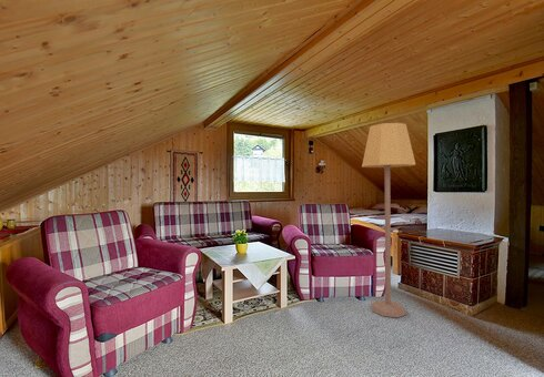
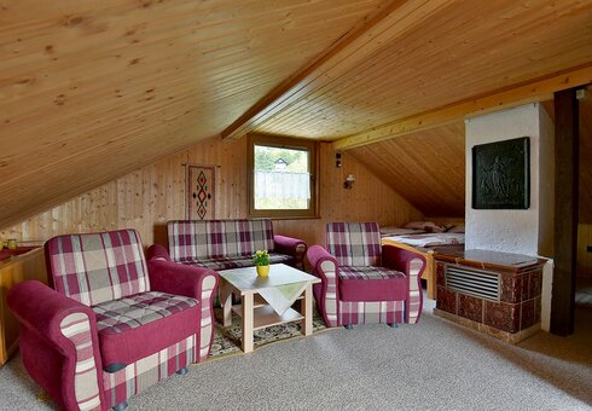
- lamp [361,122,416,318]
